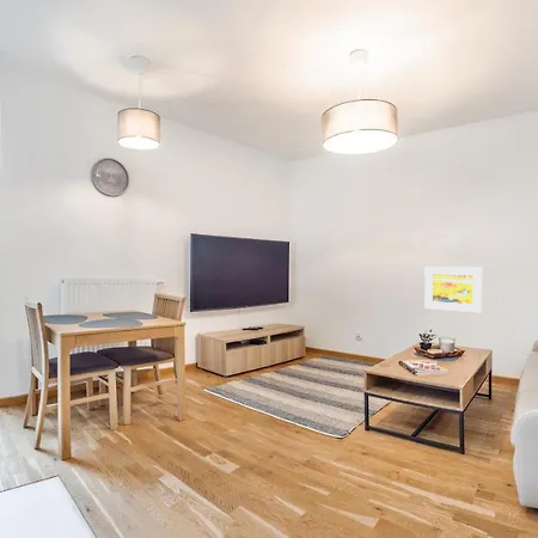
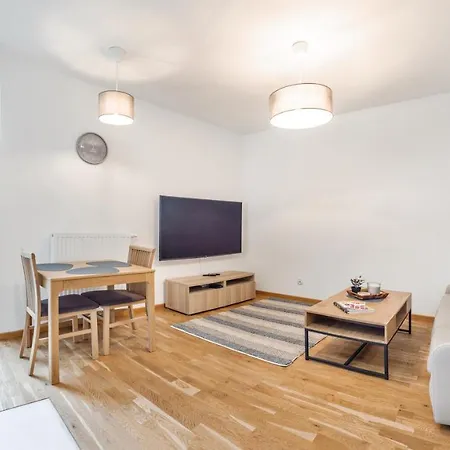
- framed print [423,265,483,313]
